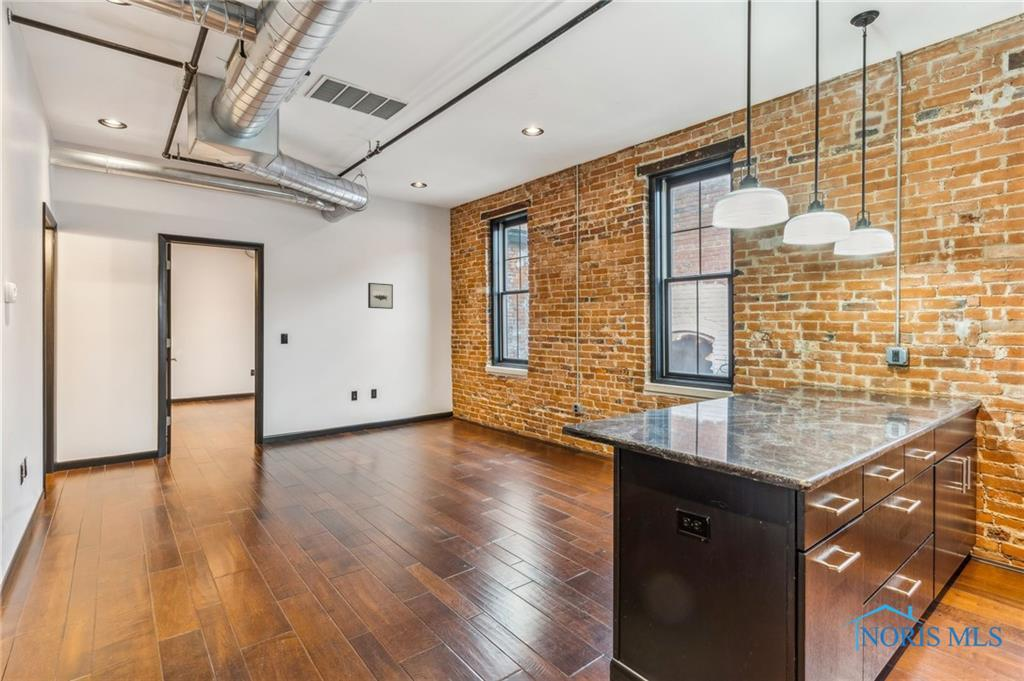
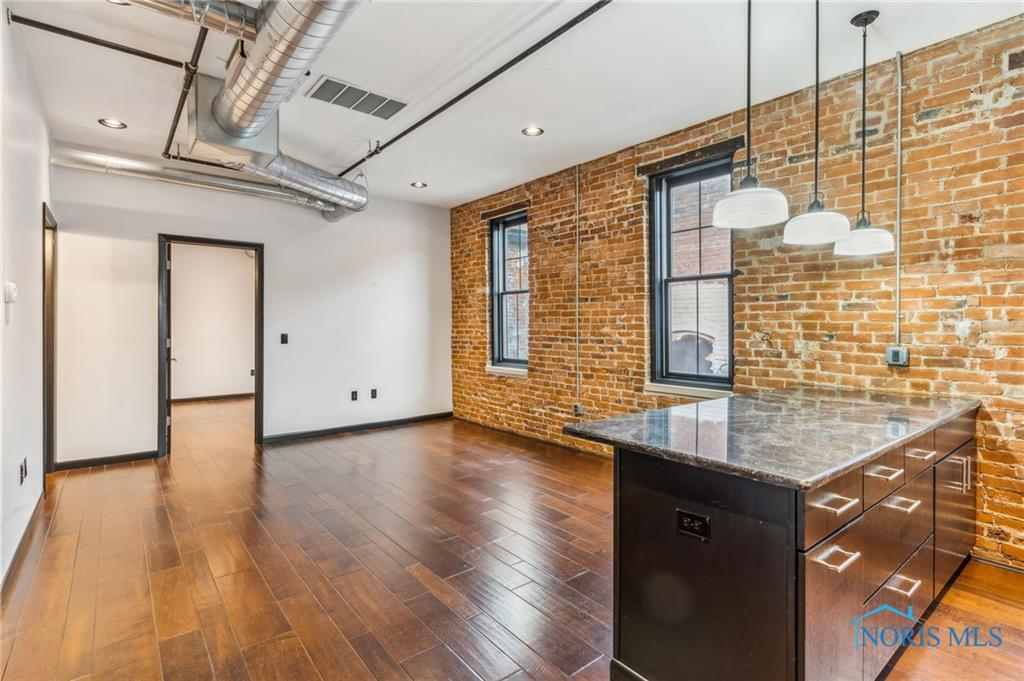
- wall art [367,282,394,310]
